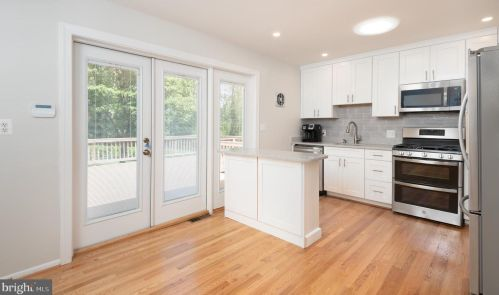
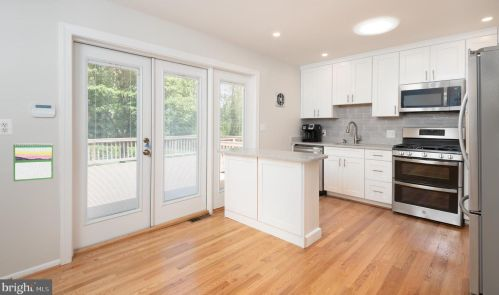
+ calendar [12,142,54,182]
